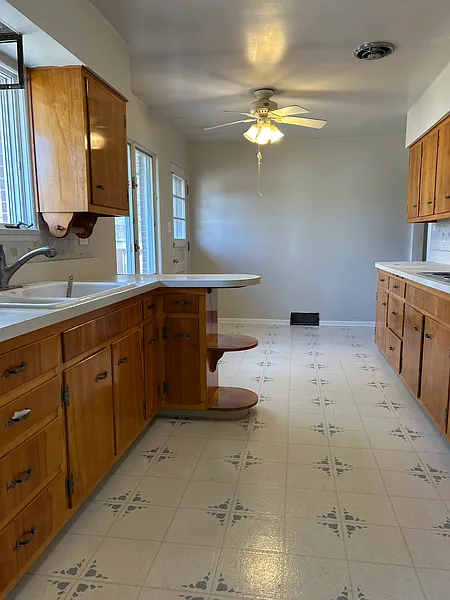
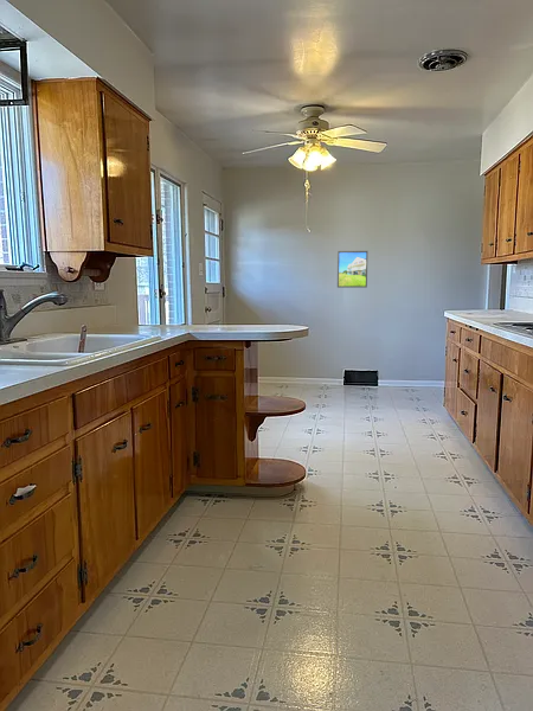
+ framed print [336,250,368,289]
